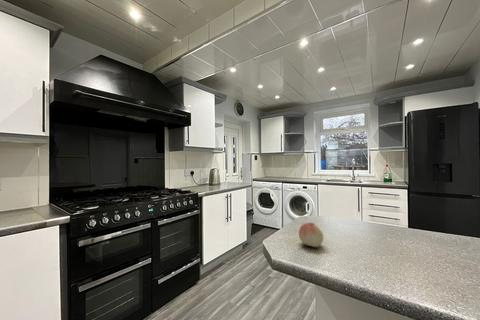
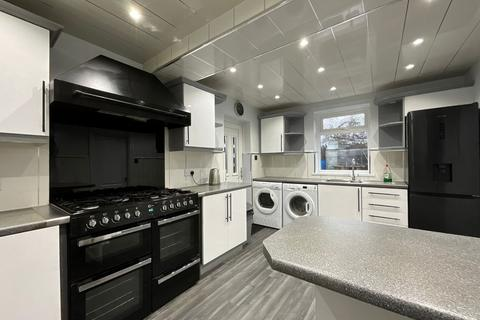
- fruit [298,222,324,248]
